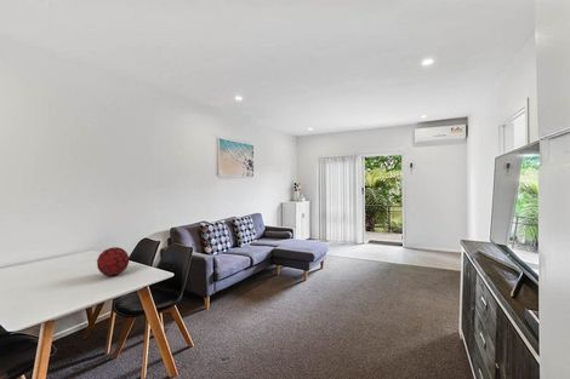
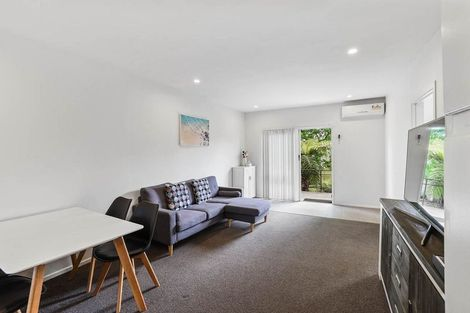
- decorative orb [96,246,130,277]
